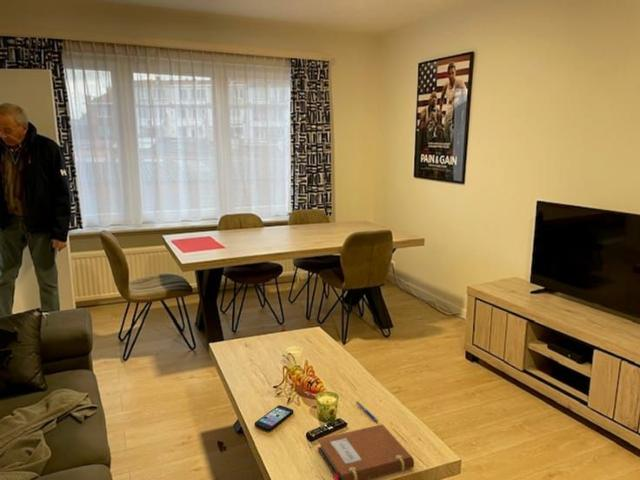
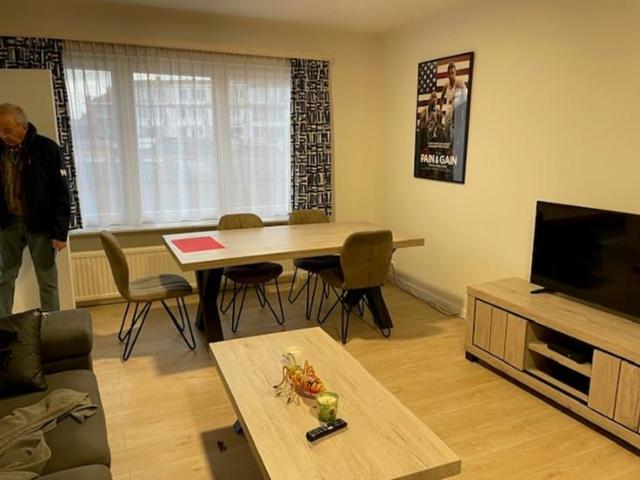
- pen [355,400,380,423]
- notebook [317,423,415,480]
- smartphone [254,404,294,432]
